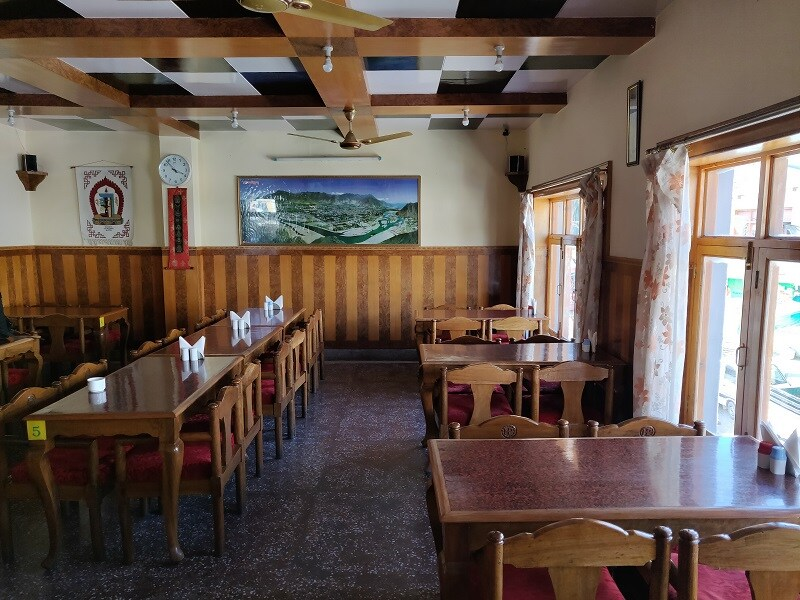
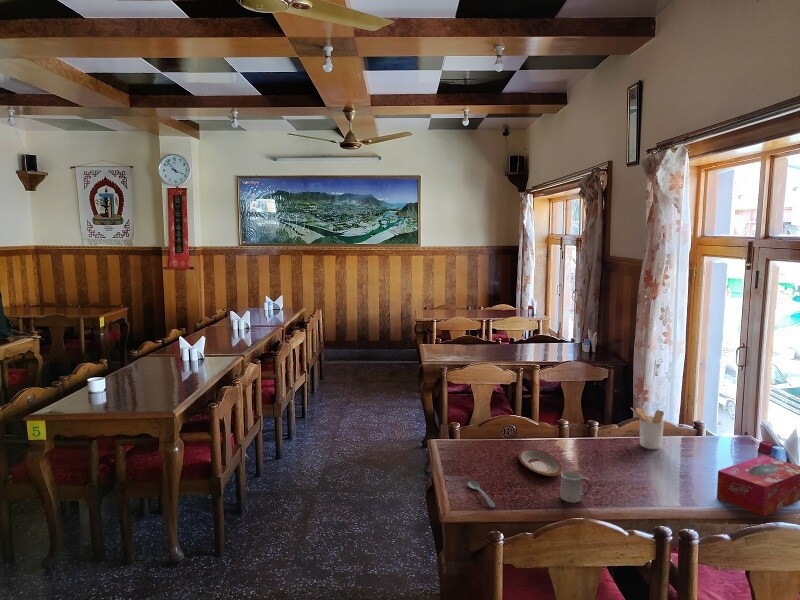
+ tissue box [716,454,800,517]
+ utensil holder [630,407,665,450]
+ spoon [467,480,496,508]
+ cup [560,470,592,504]
+ plate [518,447,563,477]
